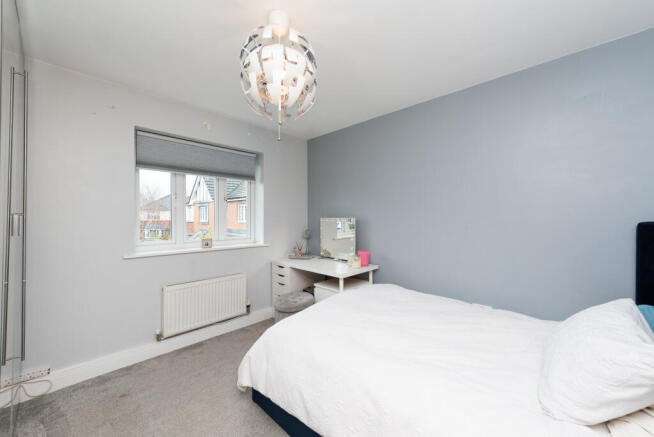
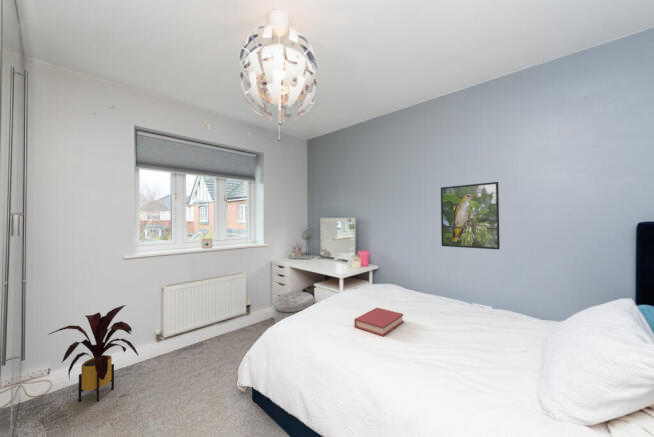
+ house plant [47,304,140,403]
+ hardback book [353,307,404,337]
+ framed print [440,181,501,251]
